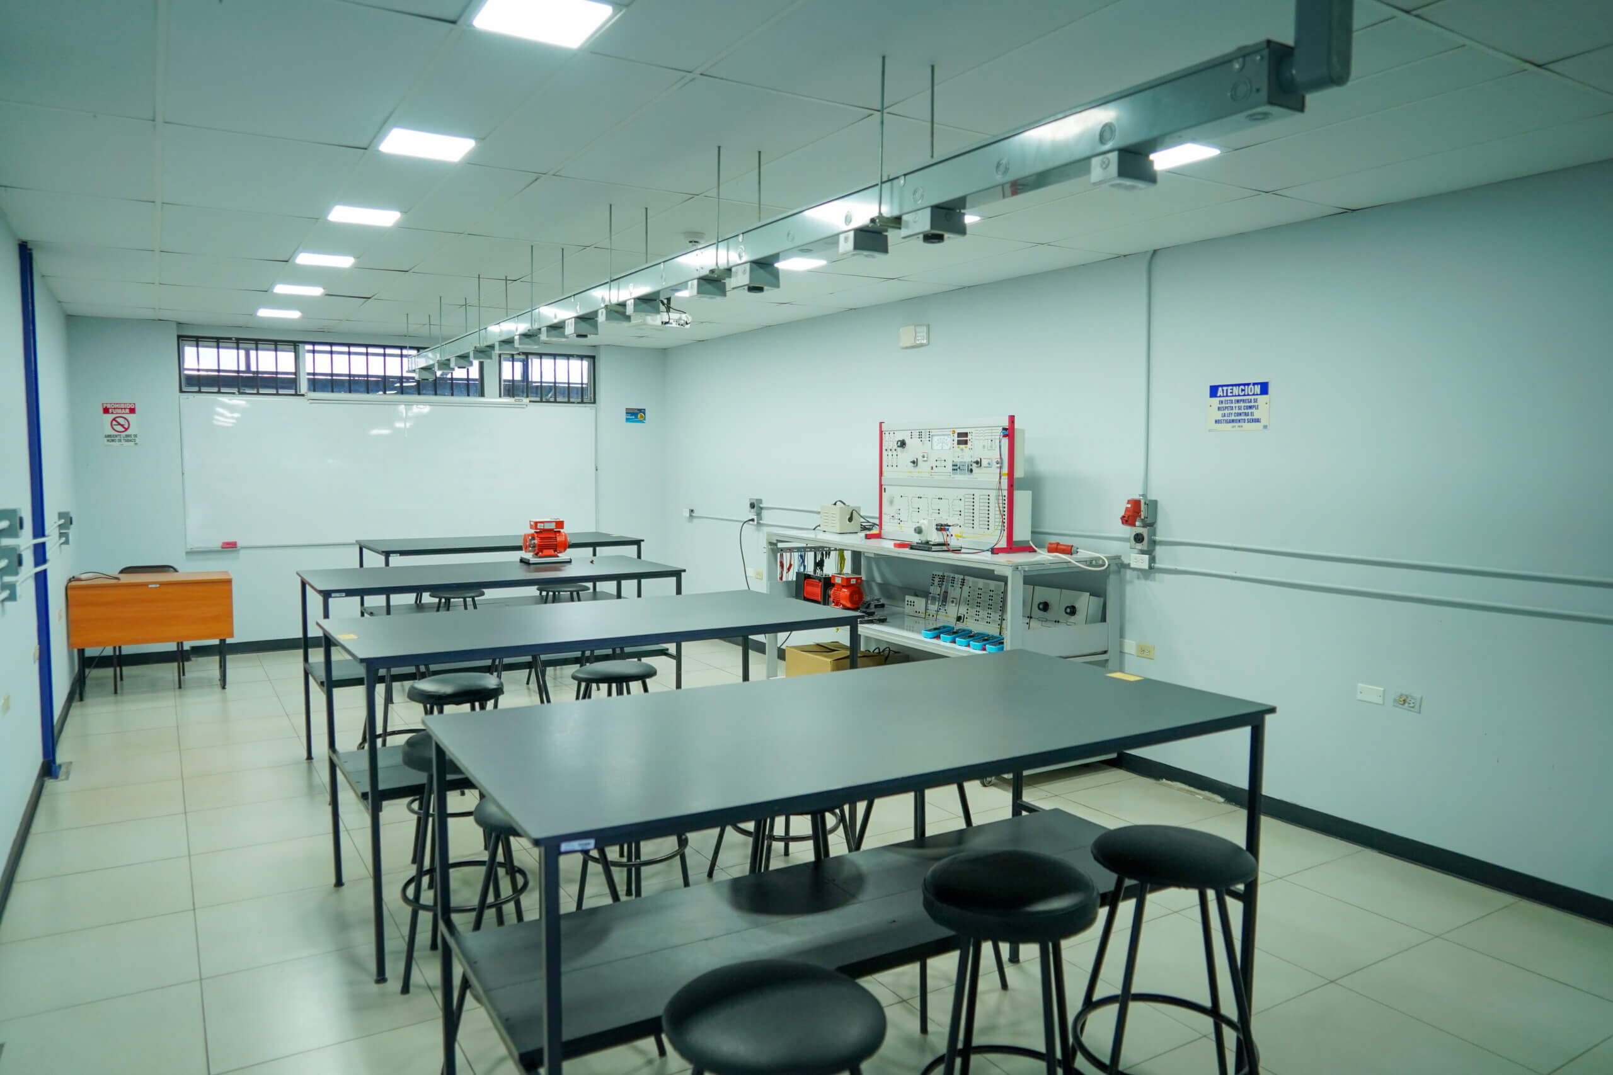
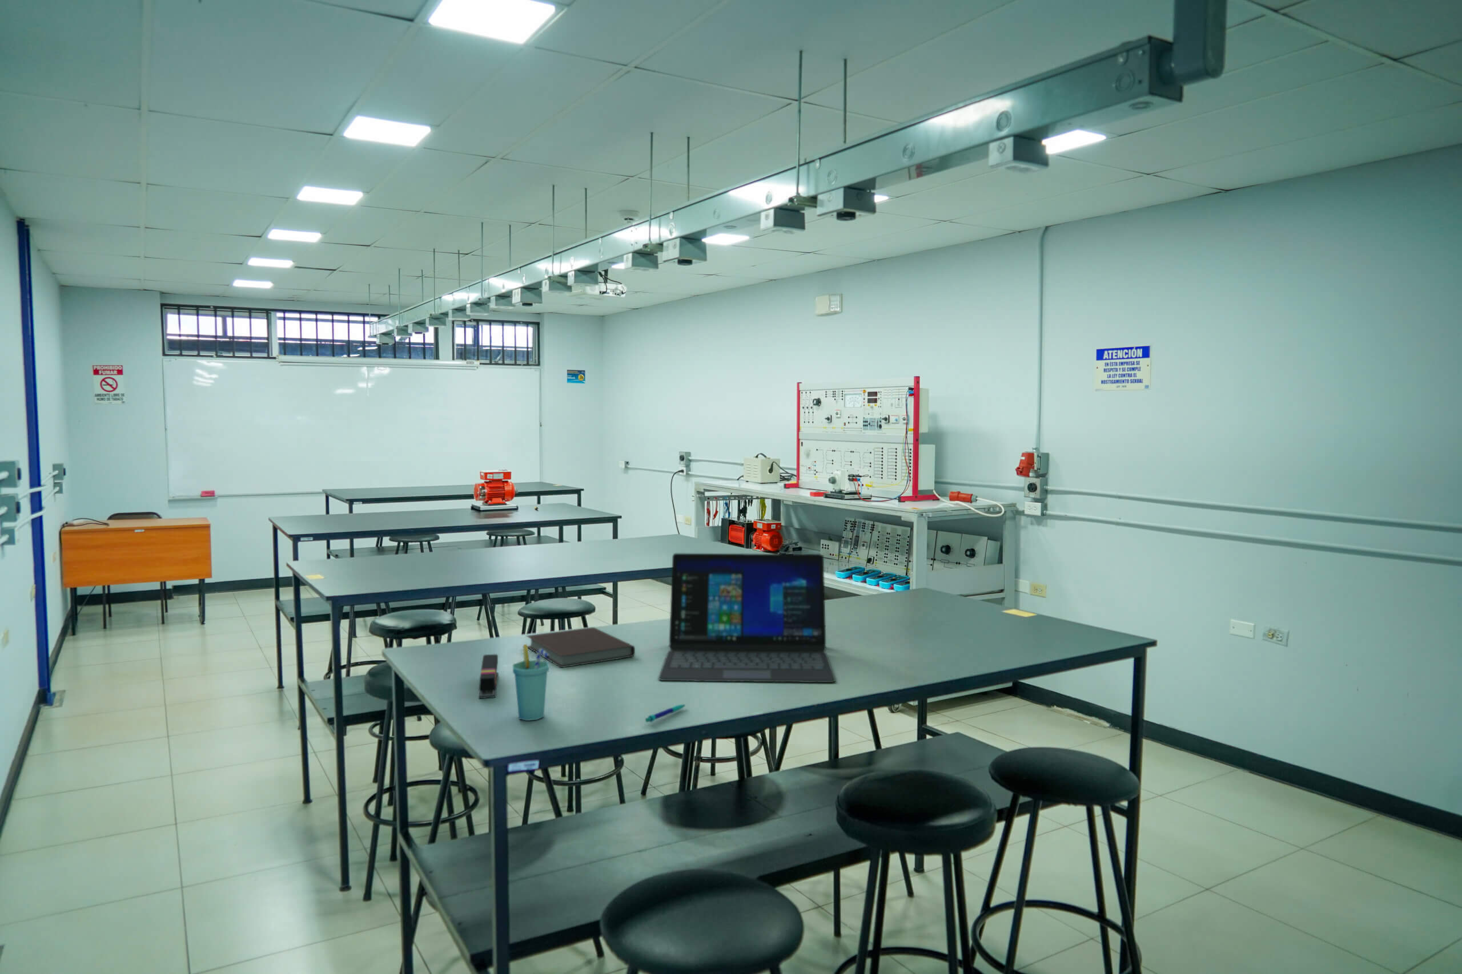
+ cup [511,644,549,721]
+ notebook [525,626,635,669]
+ laptop [658,553,837,683]
+ pen [645,703,686,723]
+ stapler [478,654,499,699]
